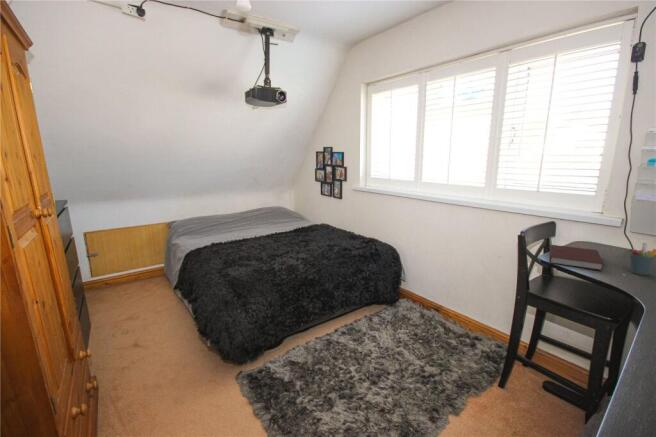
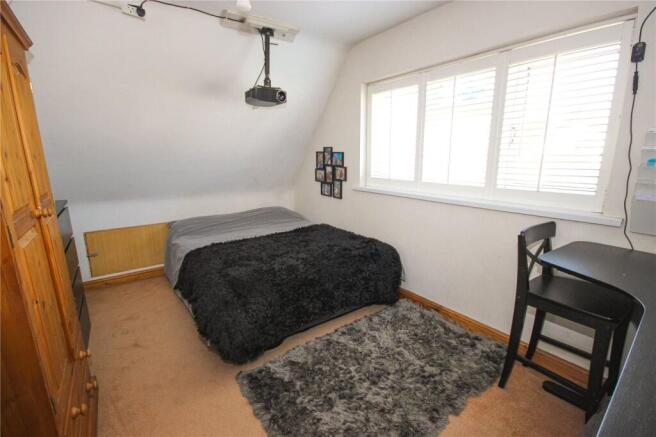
- pen holder [629,242,656,276]
- notebook [549,244,604,271]
